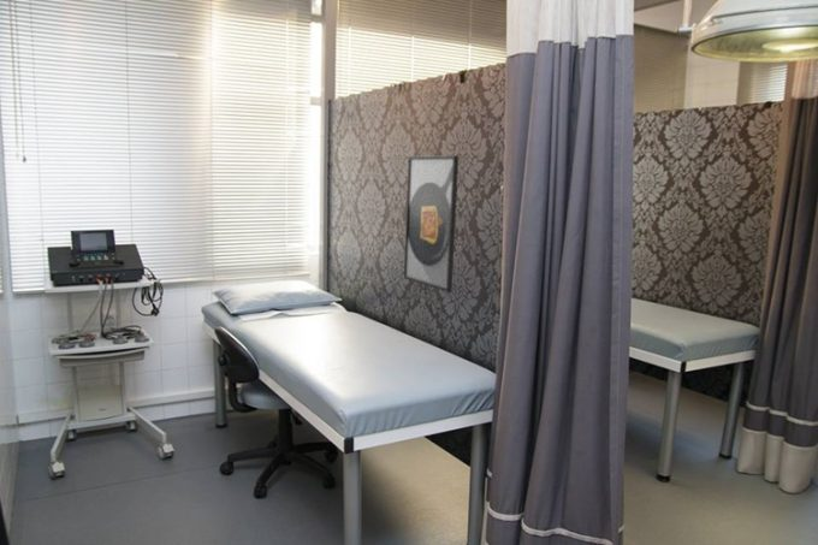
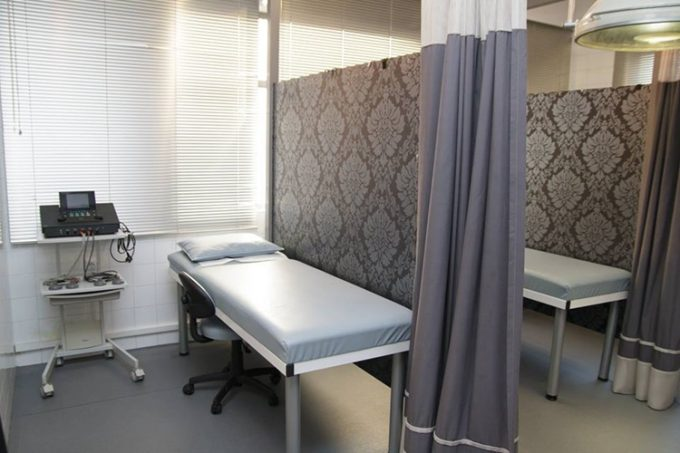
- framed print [403,154,460,294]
